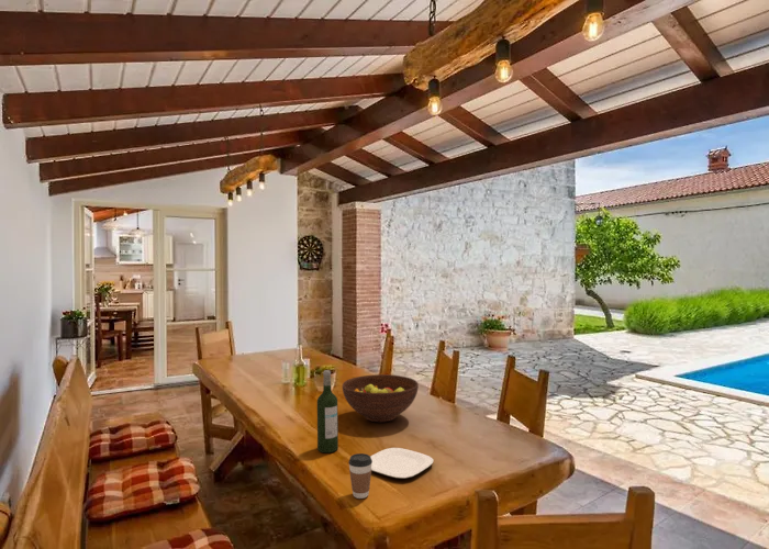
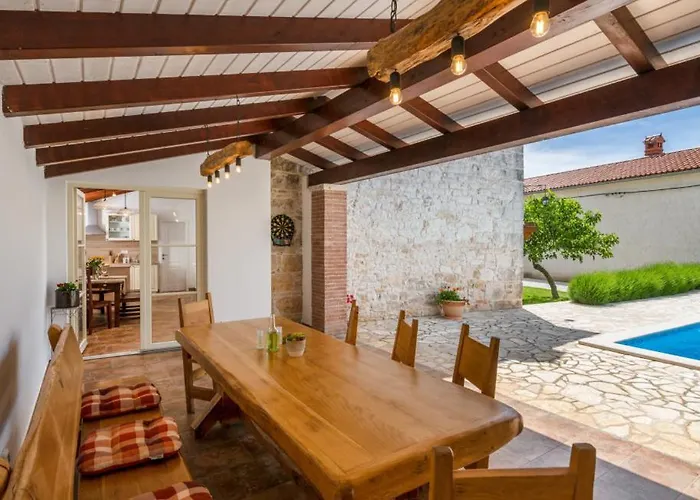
- coffee cup [347,452,372,500]
- wine bottle [316,369,339,453]
- plate [370,447,435,480]
- fruit bowl [342,373,420,423]
